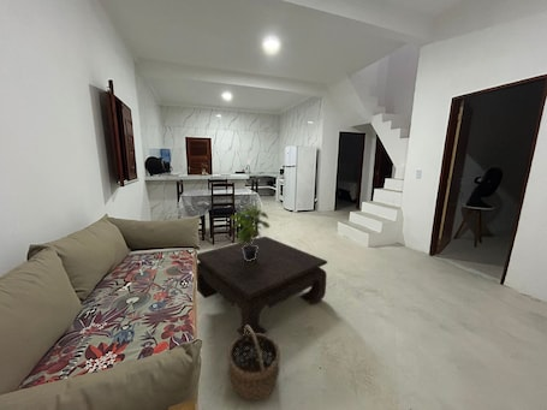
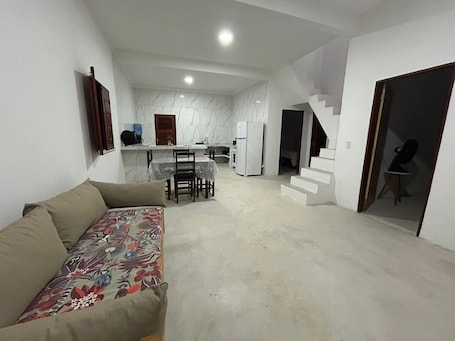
- wicker basket [226,325,281,402]
- potted plant [227,203,272,261]
- coffee table [196,236,328,340]
